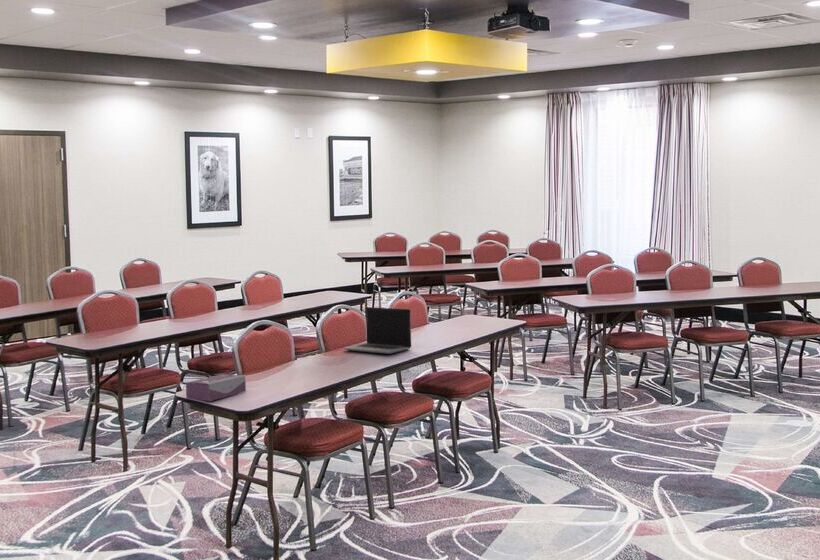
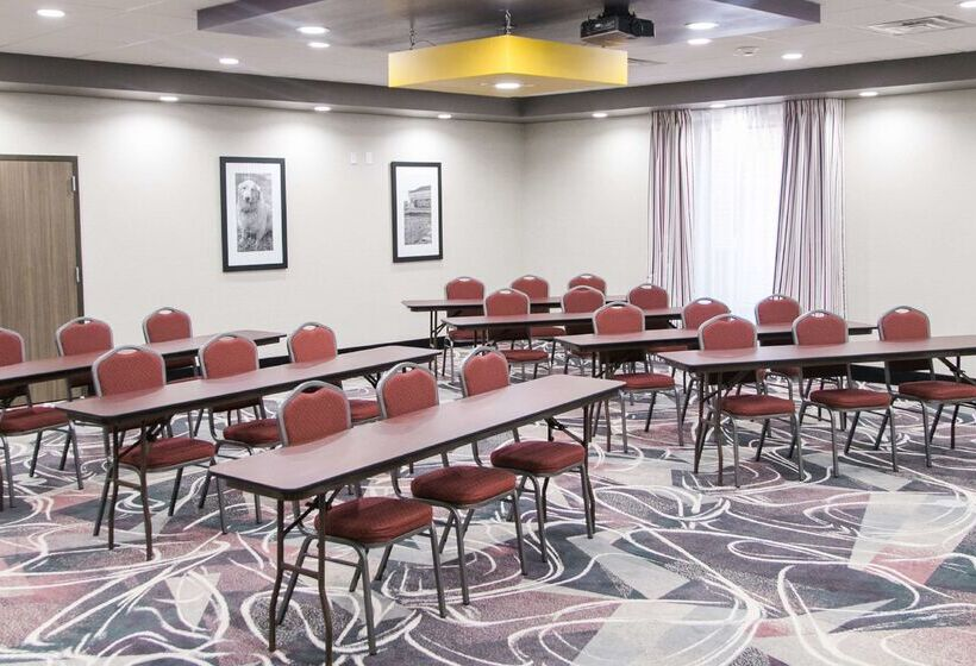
- tissue box [185,373,247,402]
- laptop computer [343,306,412,355]
